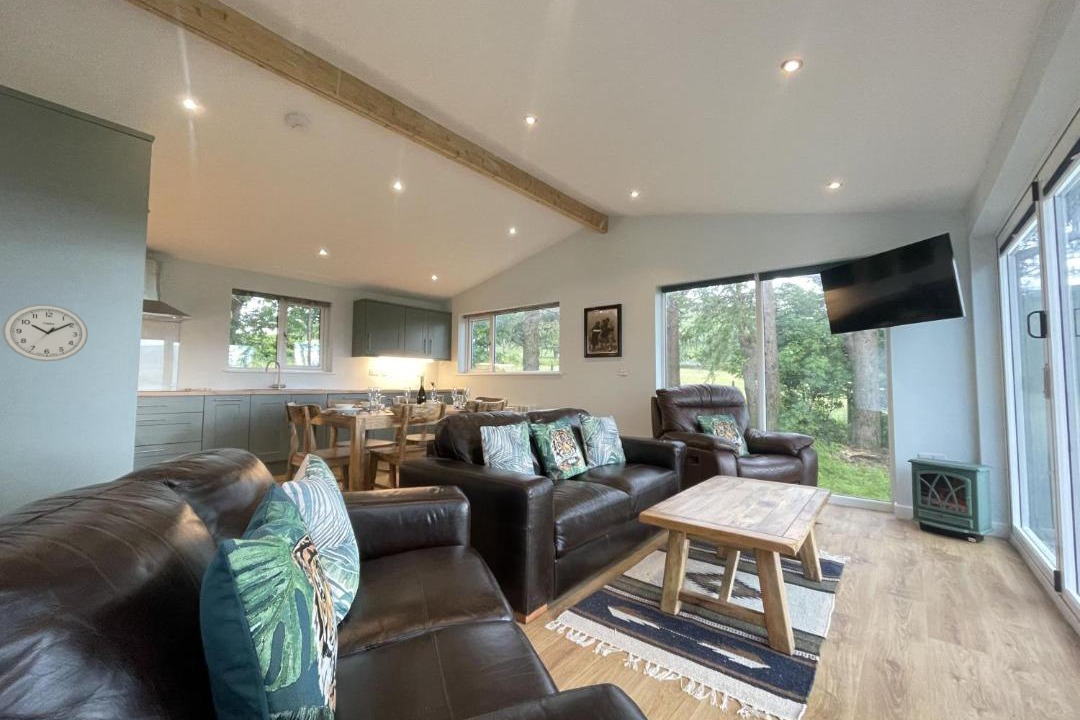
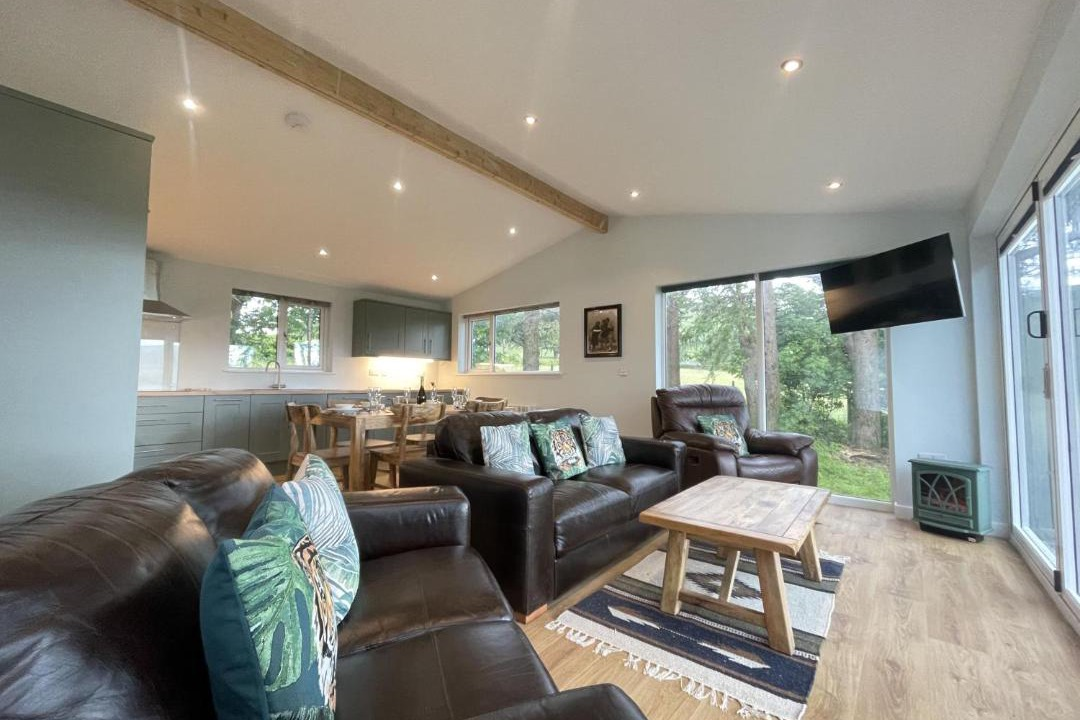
- wall clock [1,303,89,362]
